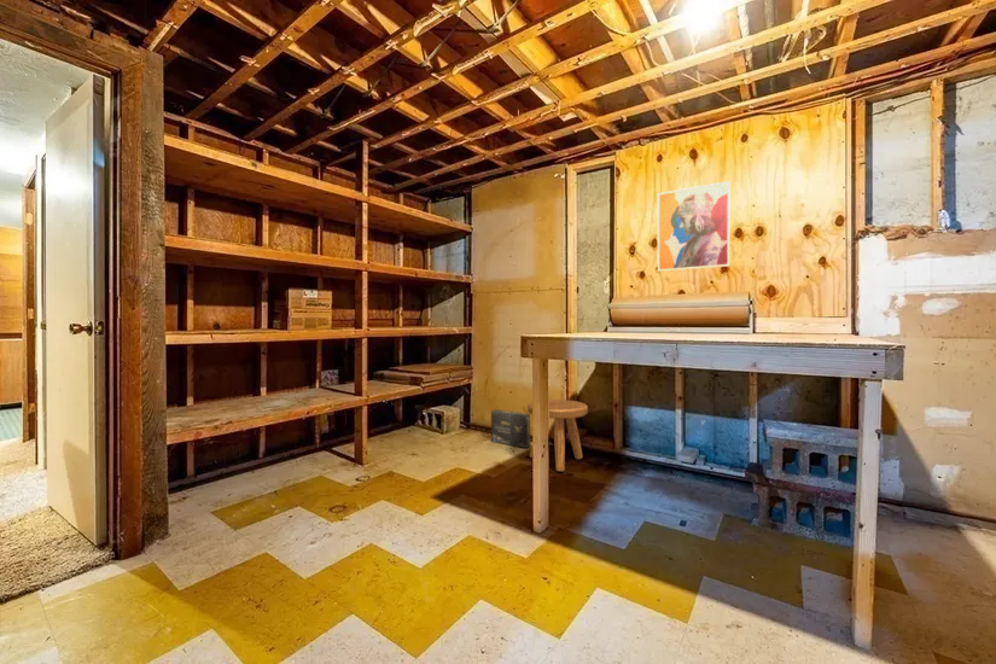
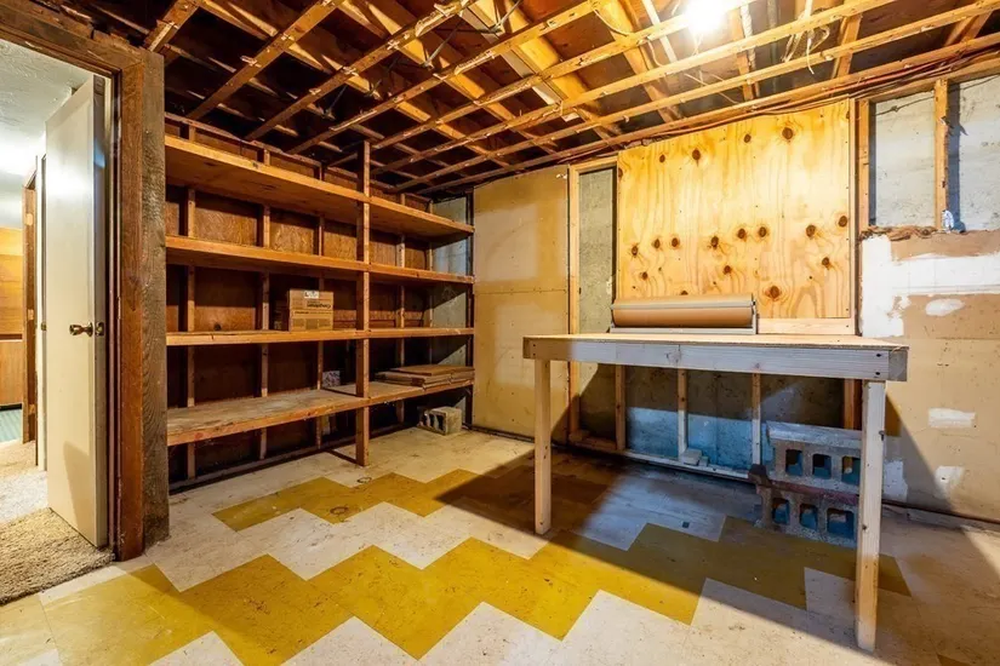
- box [490,408,531,449]
- wall art [657,180,730,273]
- stool [526,398,589,472]
